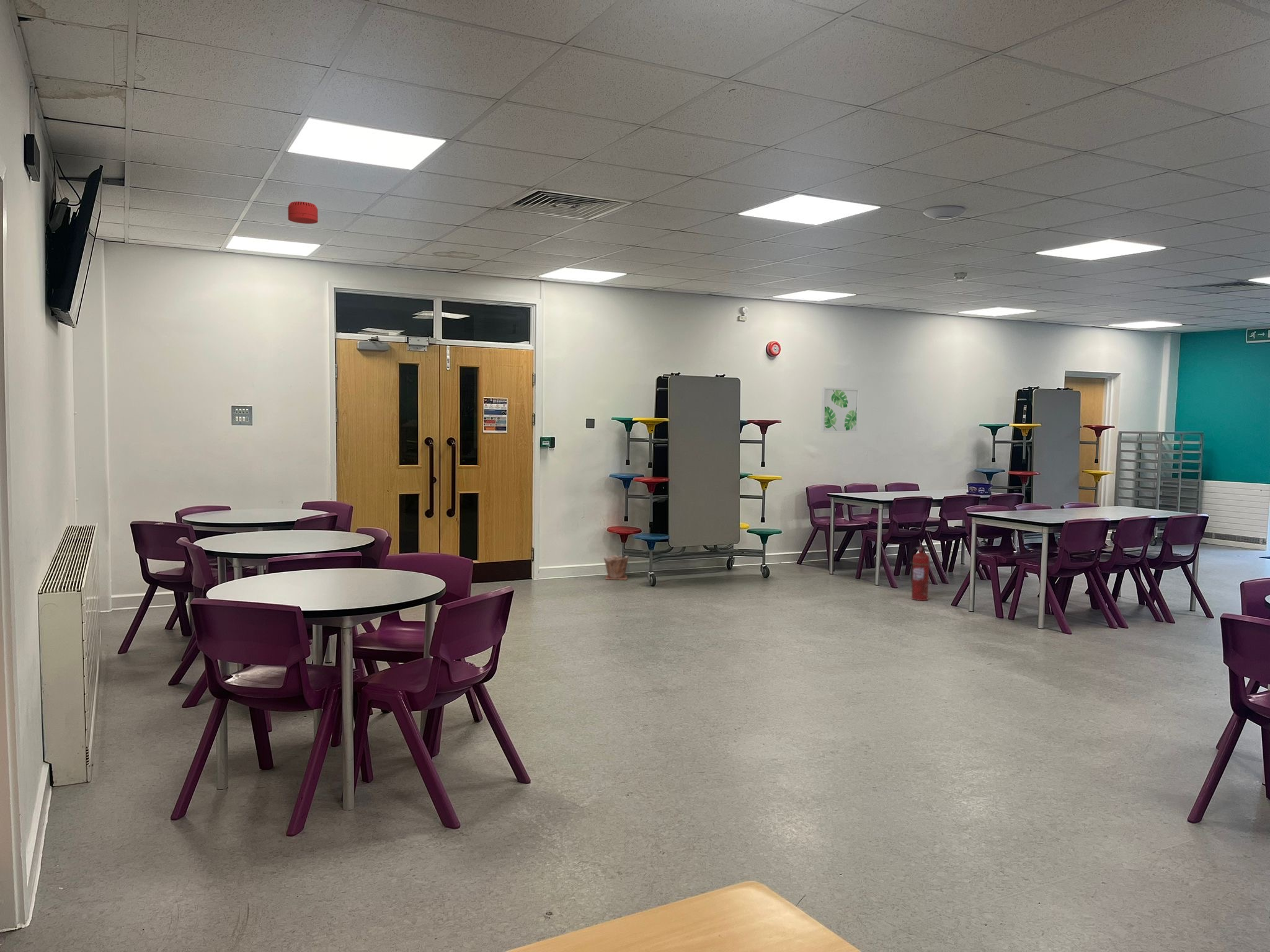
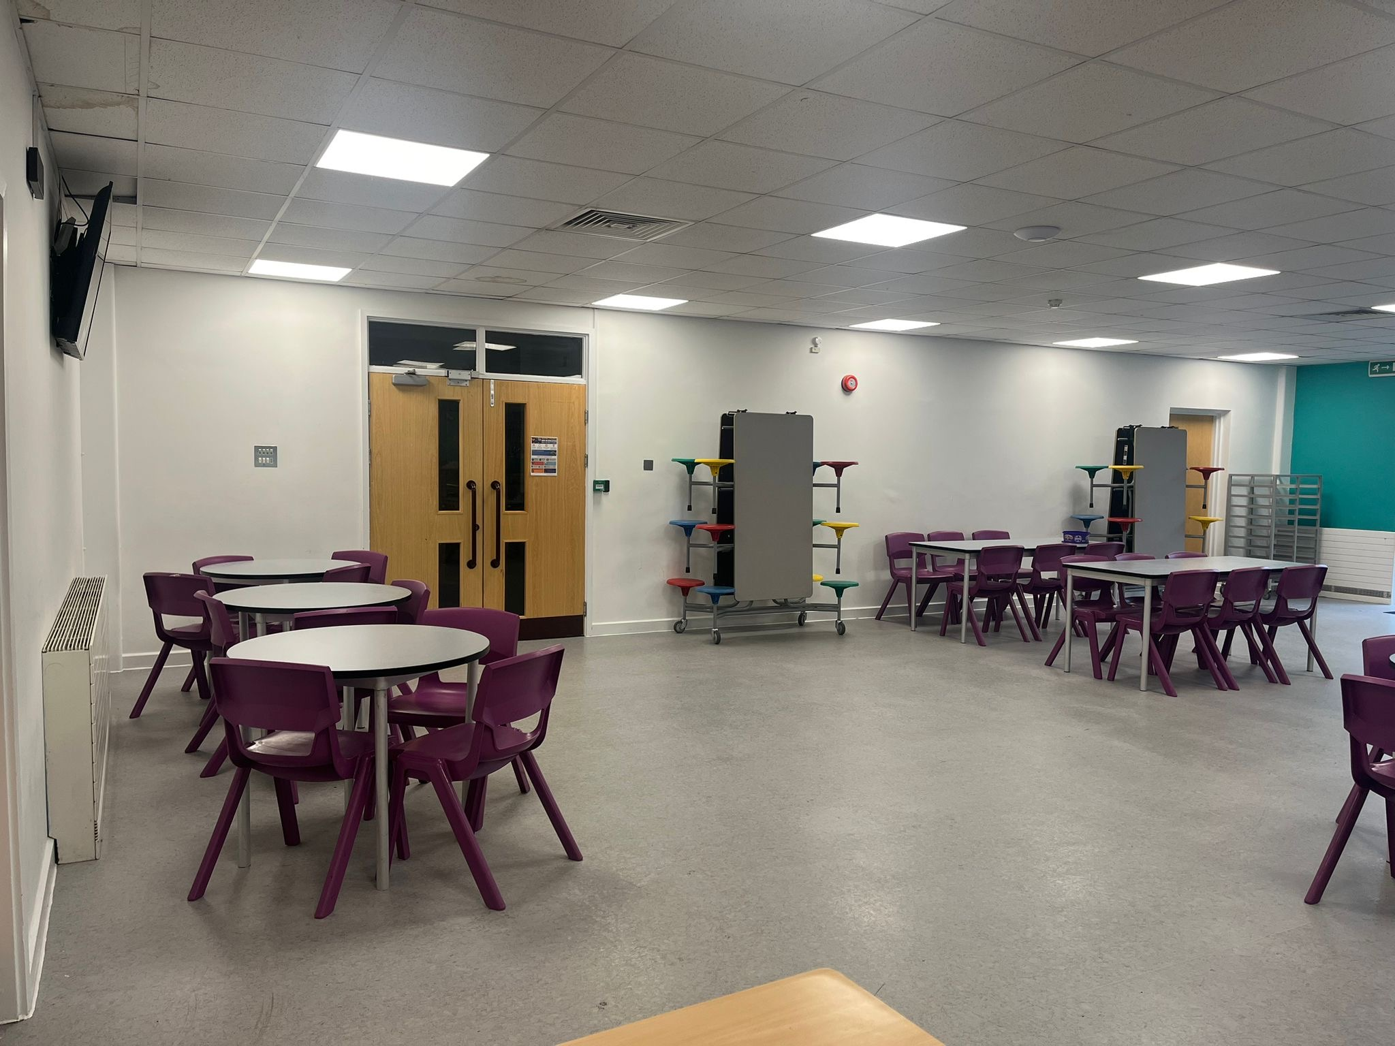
- smoke detector [288,201,319,224]
- fire extinguisher [910,544,933,601]
- plant pot [603,555,629,580]
- wall art [820,387,860,433]
